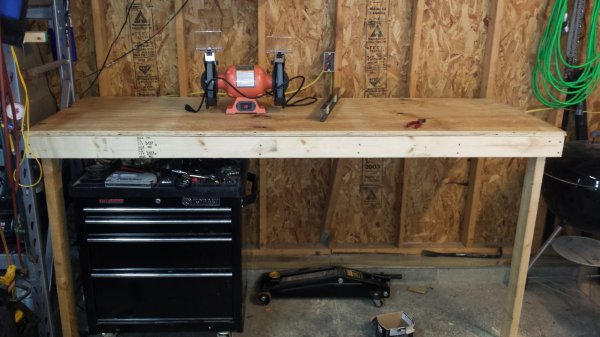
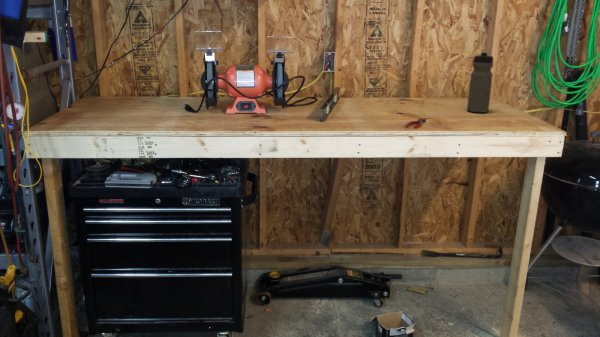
+ water bottle [466,50,495,114]
